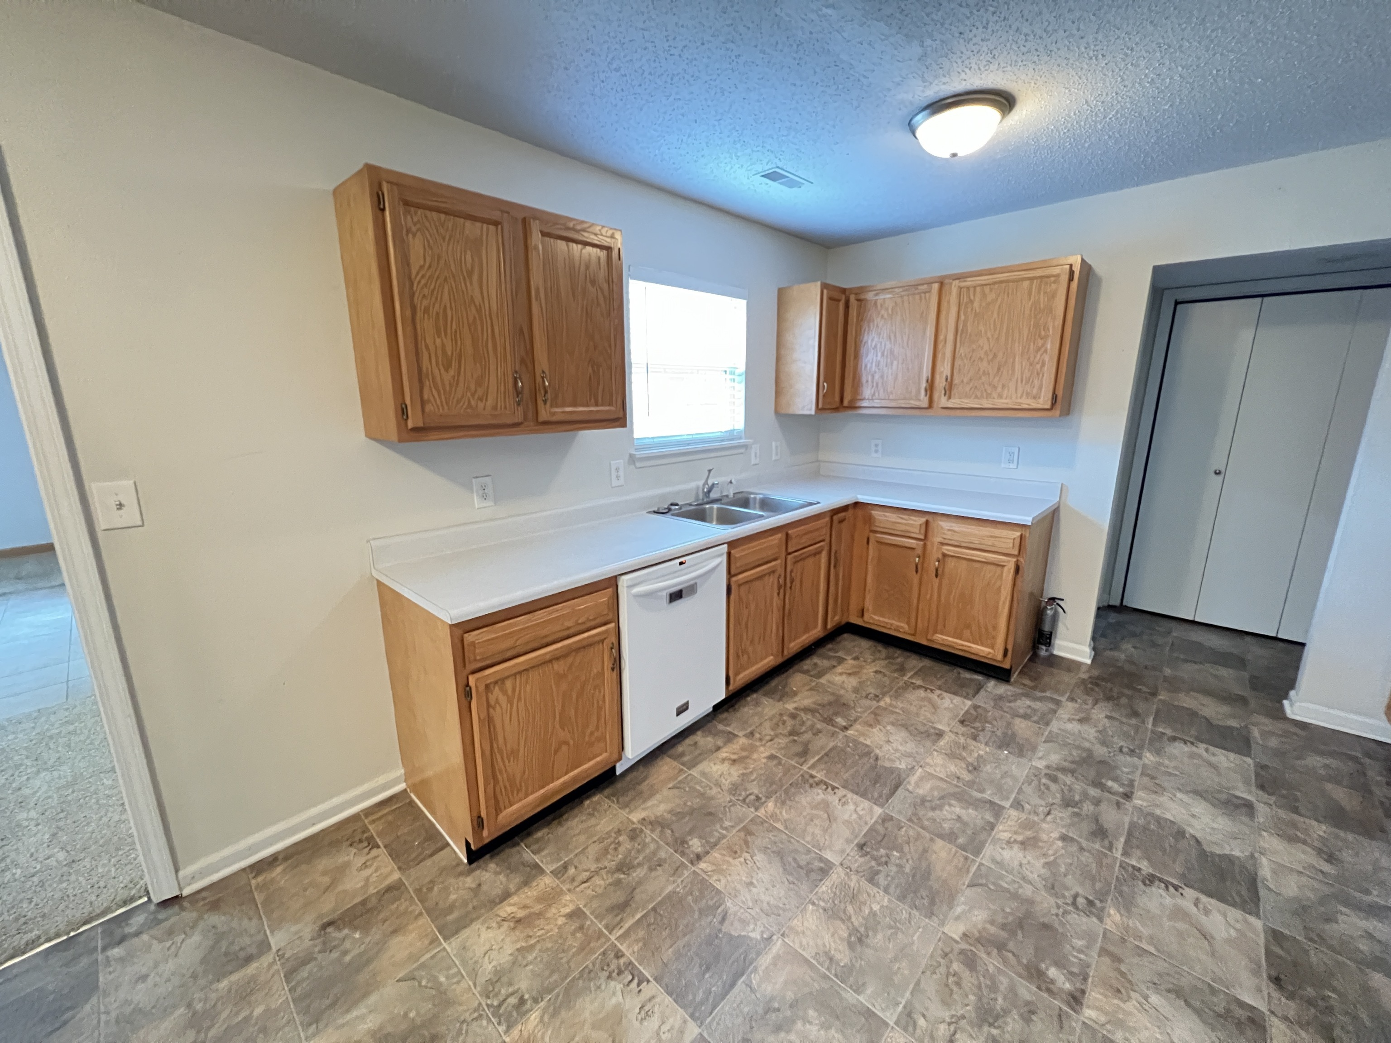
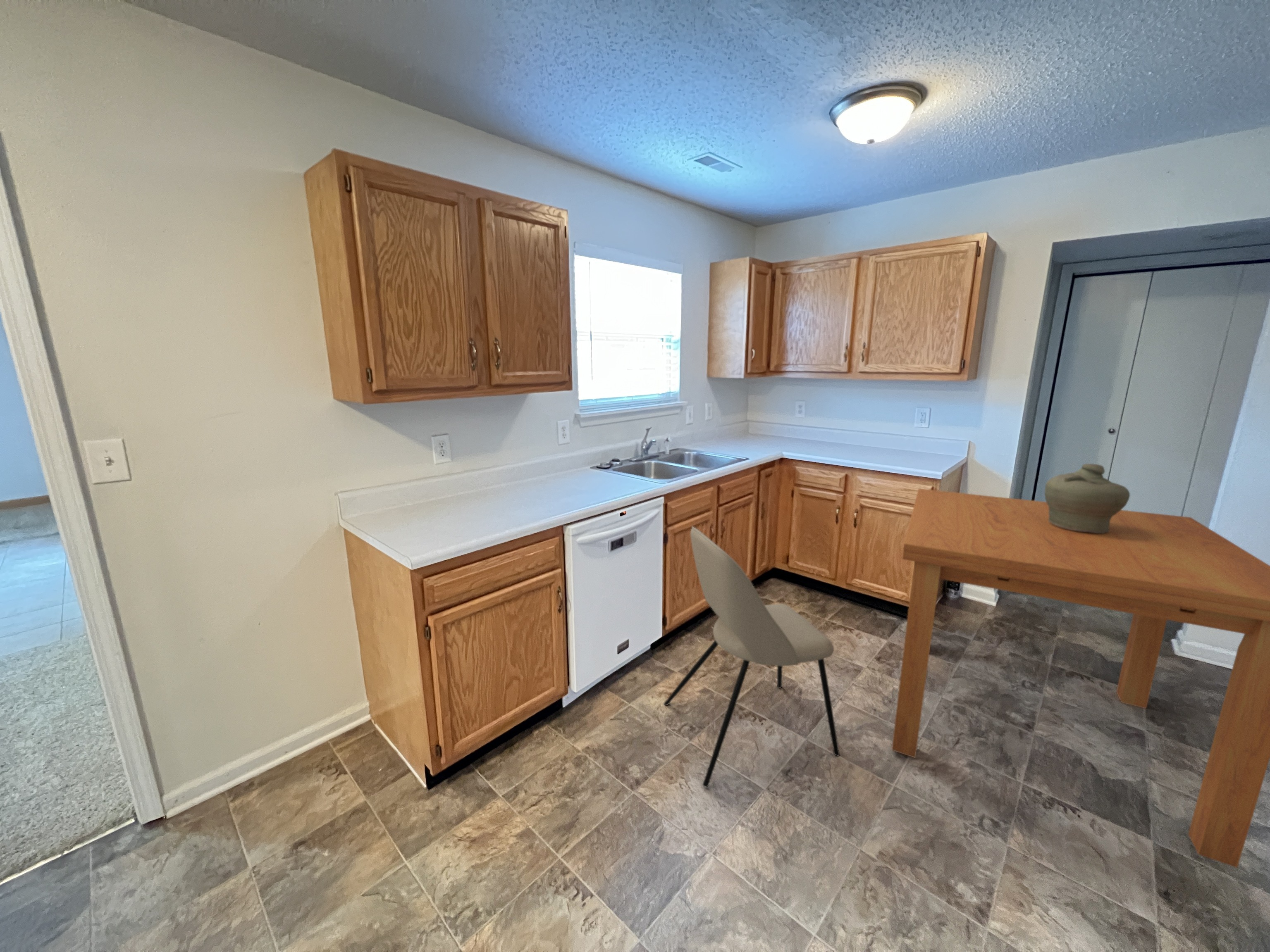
+ dining chair [664,526,840,788]
+ dining table [891,488,1270,868]
+ jar [1044,463,1130,533]
